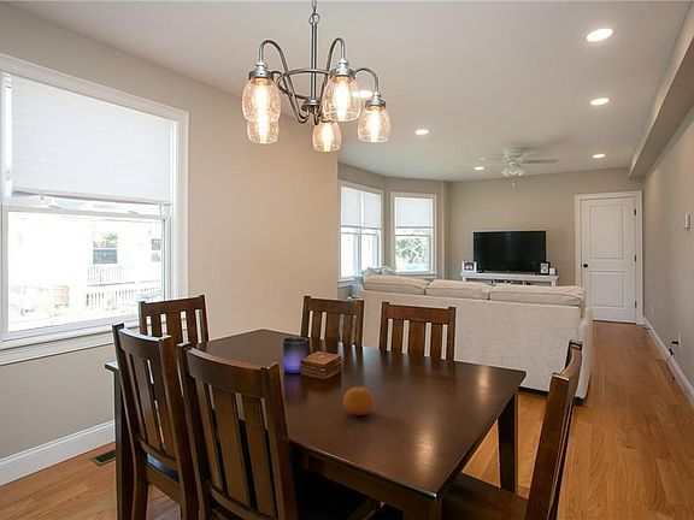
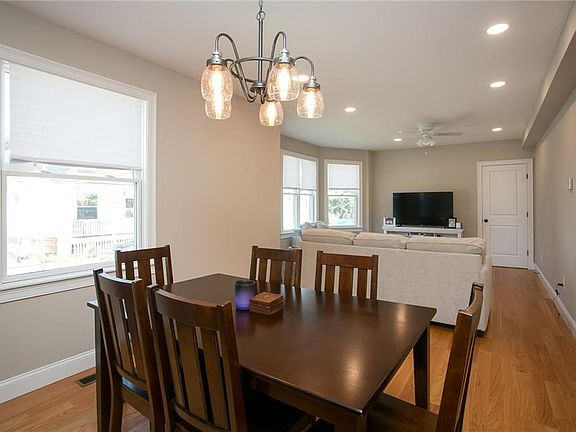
- fruit [342,386,375,416]
